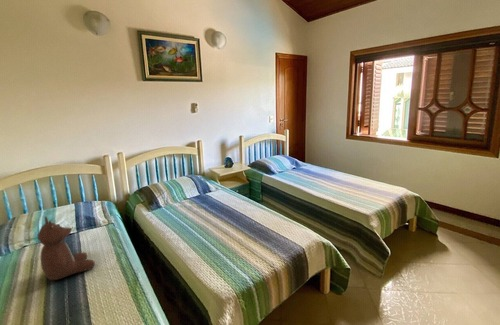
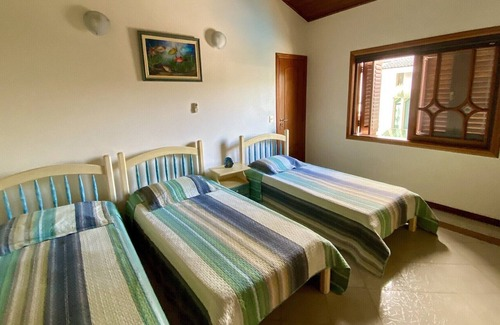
- teddy bear [37,215,96,281]
